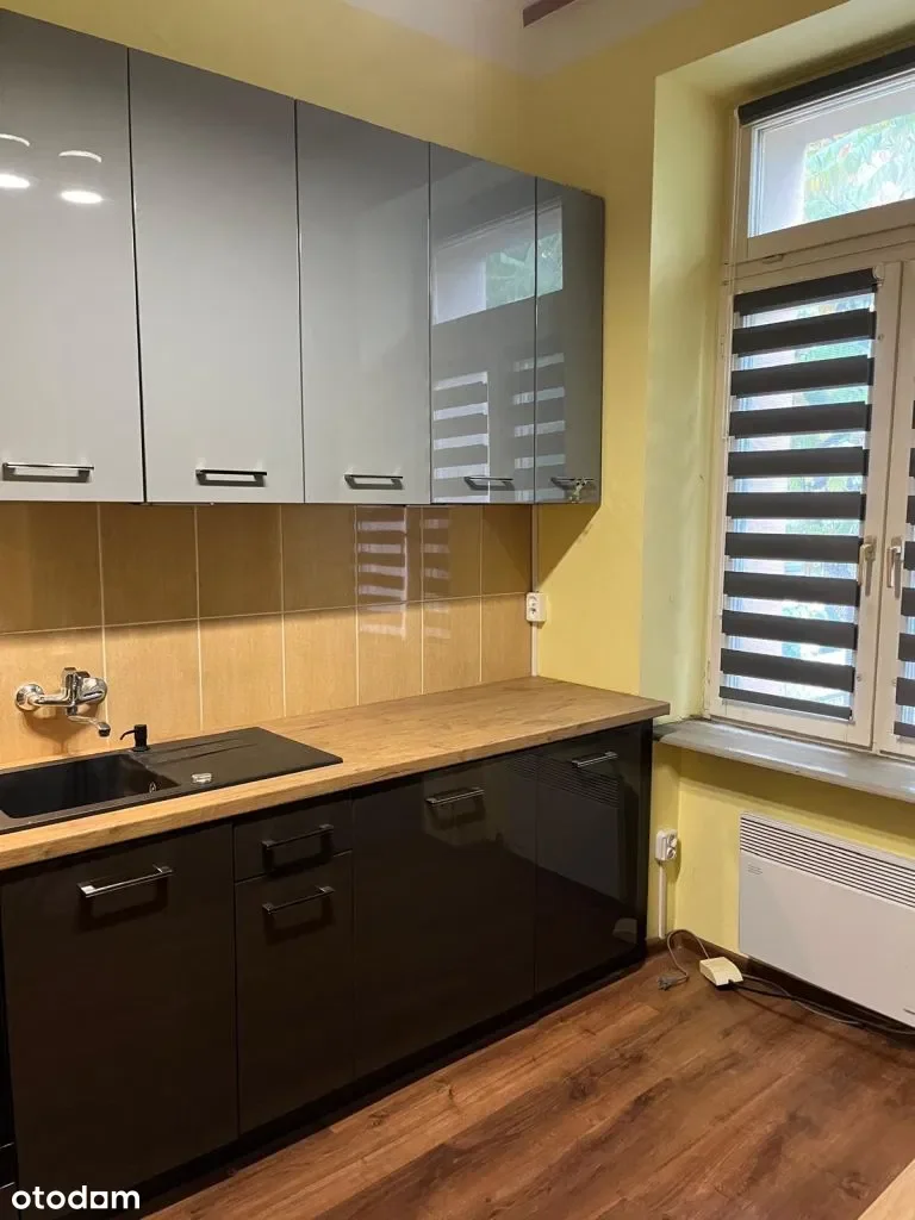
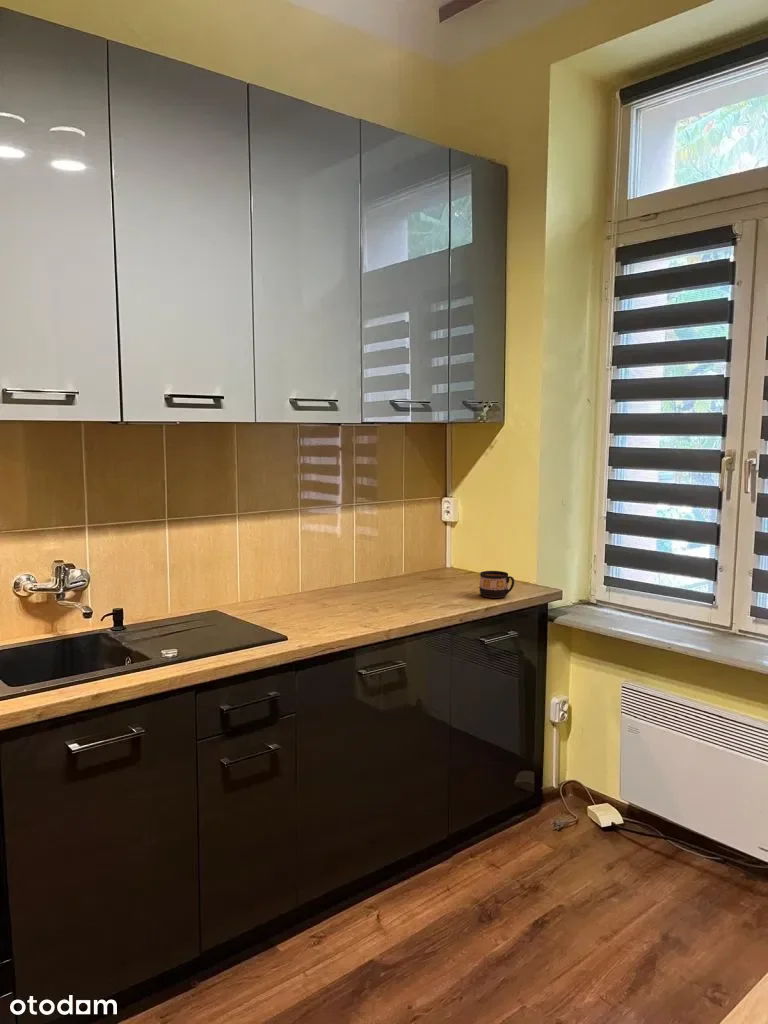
+ cup [478,570,515,599]
